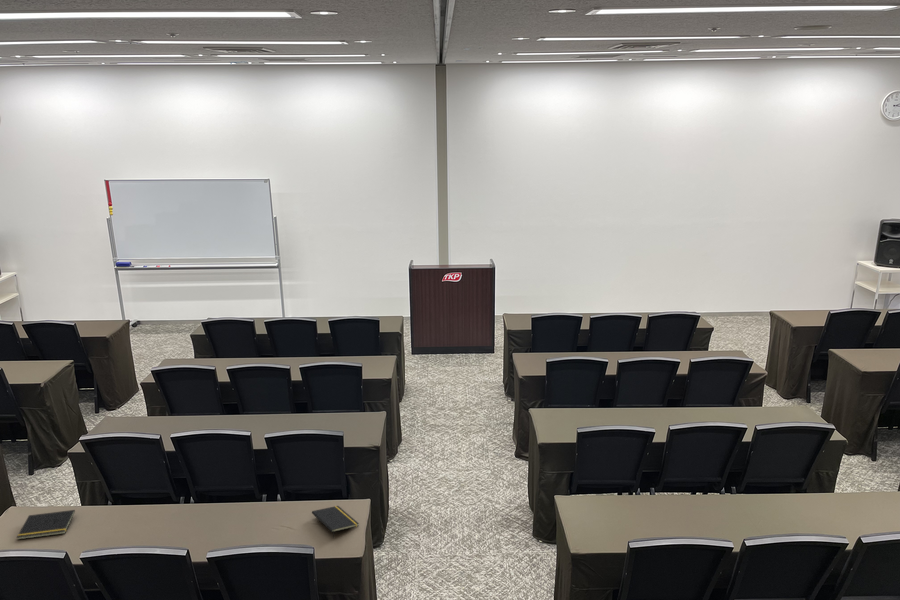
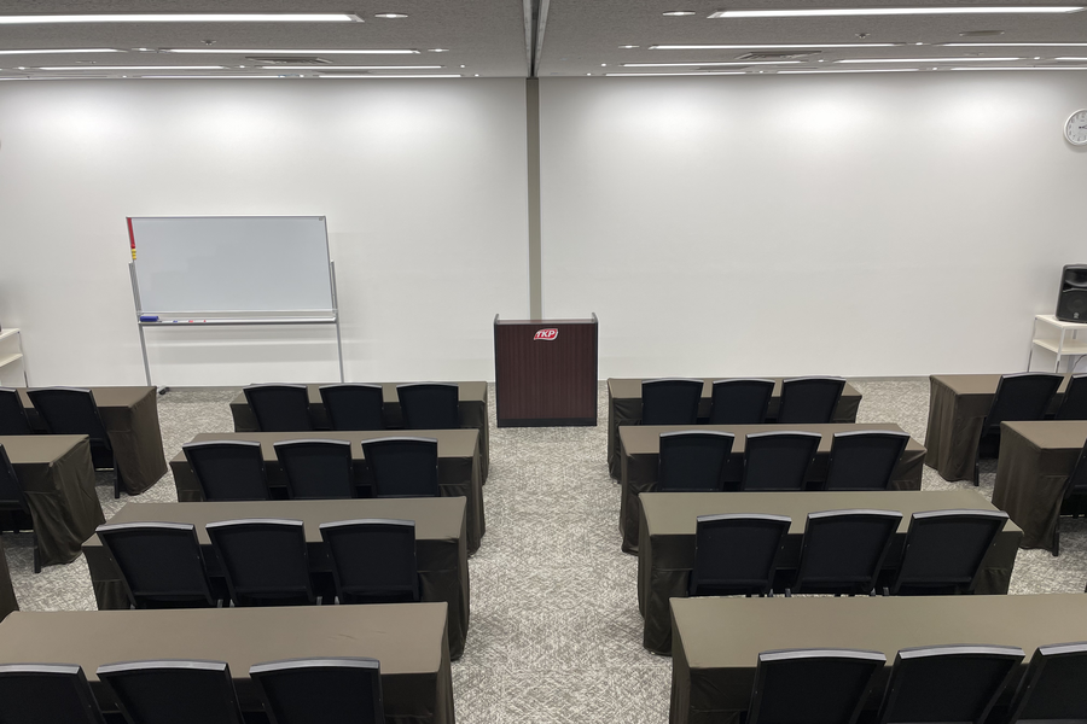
- notepad [16,509,76,541]
- notepad [311,505,360,539]
